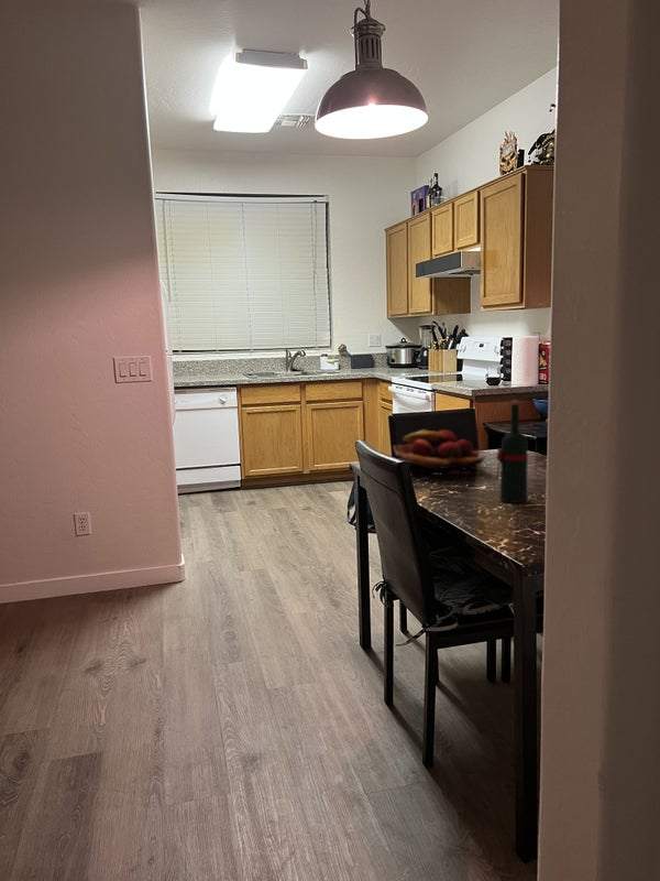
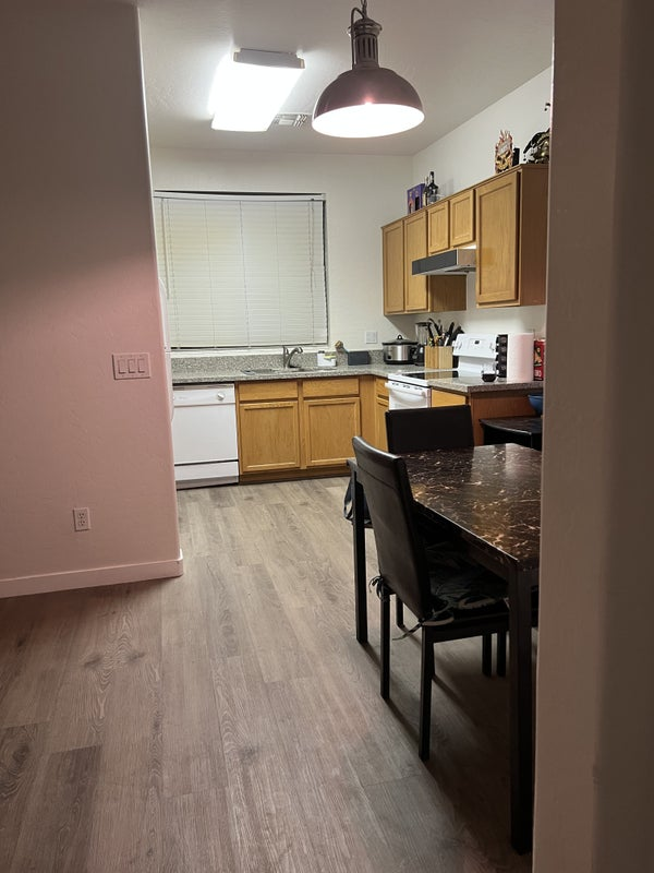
- wine bottle [492,399,529,504]
- fruit basket [393,428,487,476]
